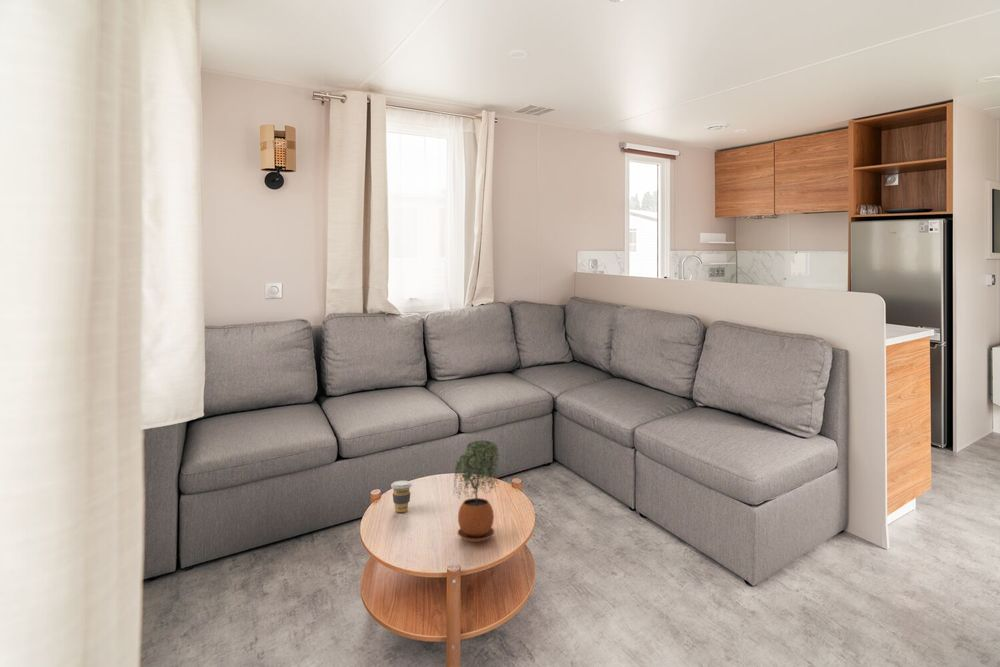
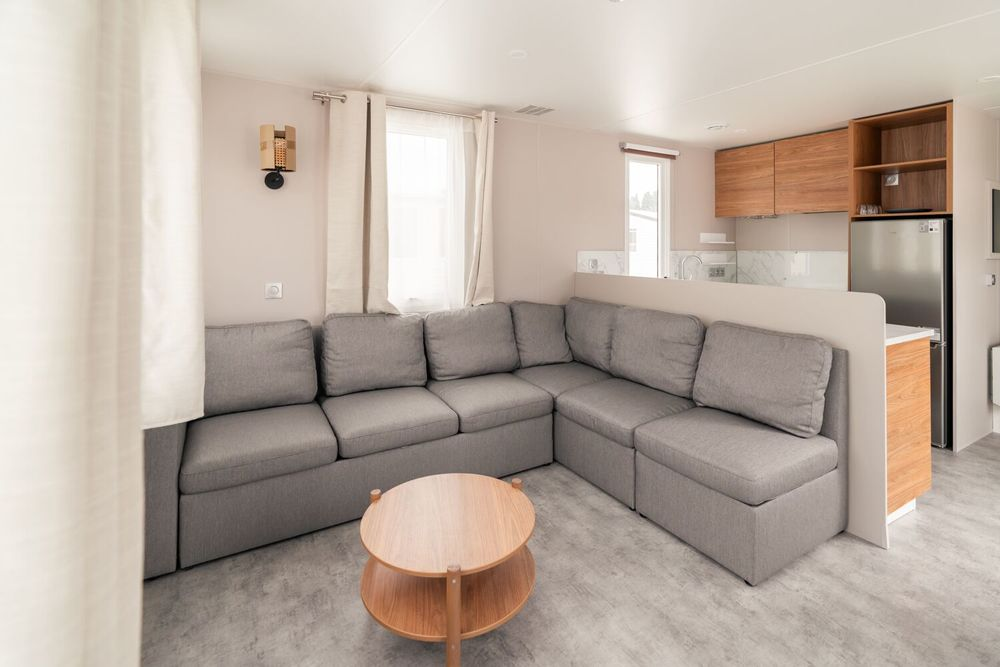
- potted plant [452,439,500,543]
- coffee cup [390,480,413,513]
